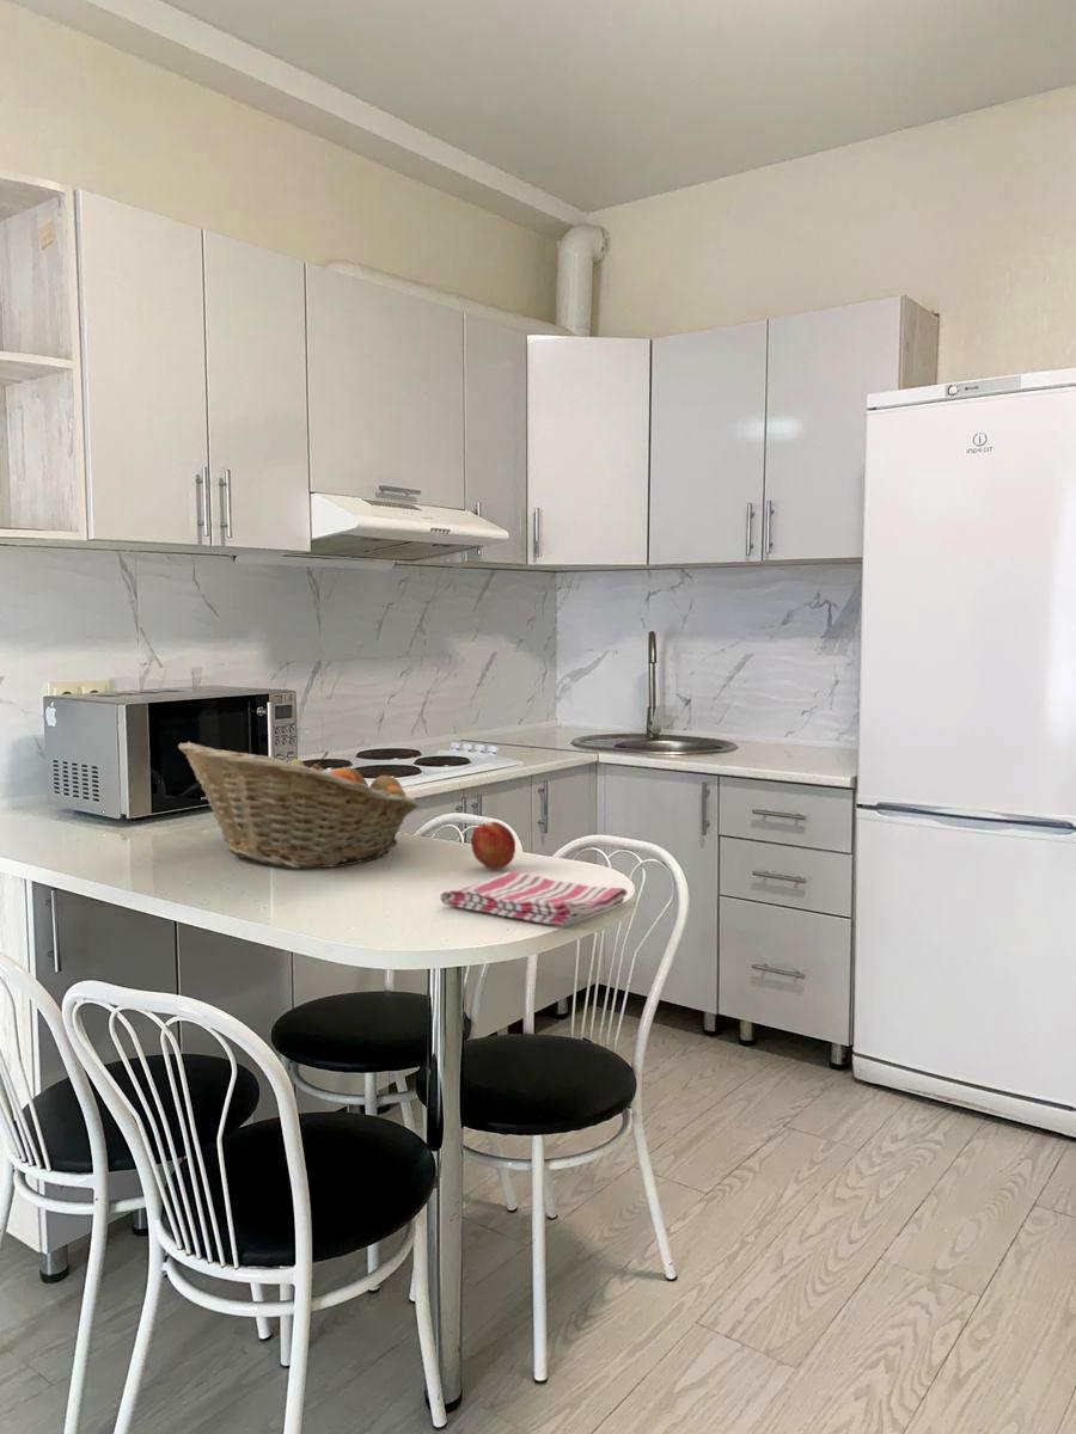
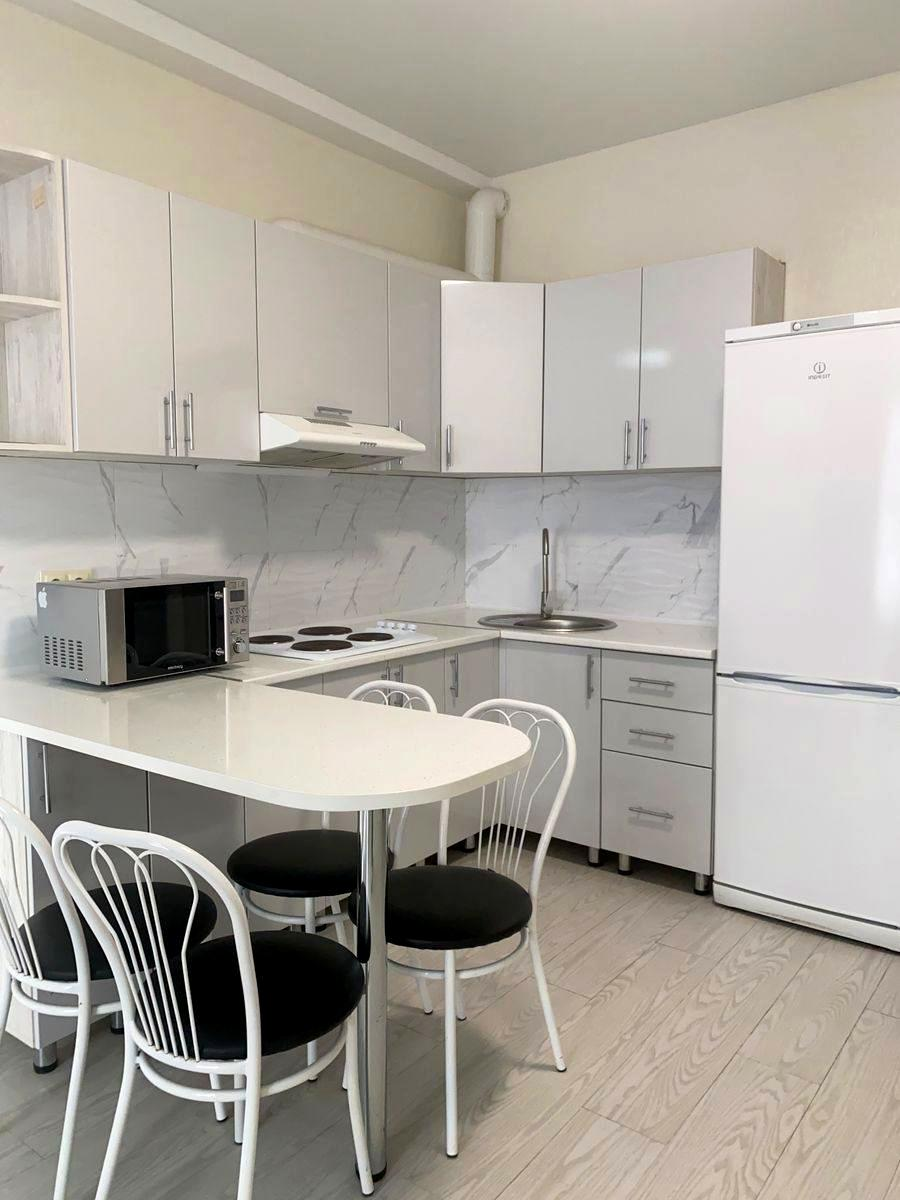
- peach [470,821,516,870]
- fruit basket [177,741,420,870]
- dish towel [439,871,628,927]
